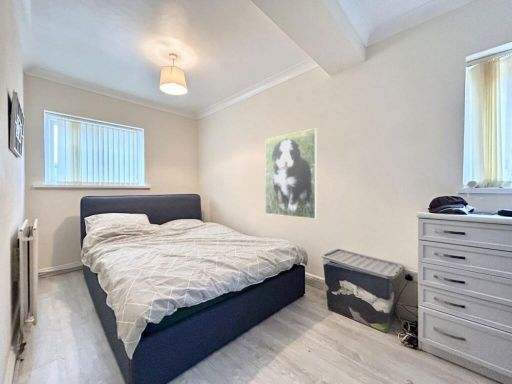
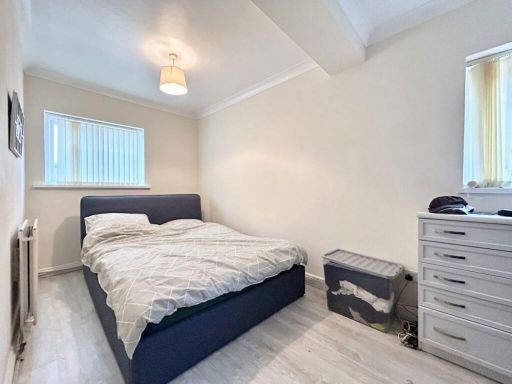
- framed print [264,127,318,220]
